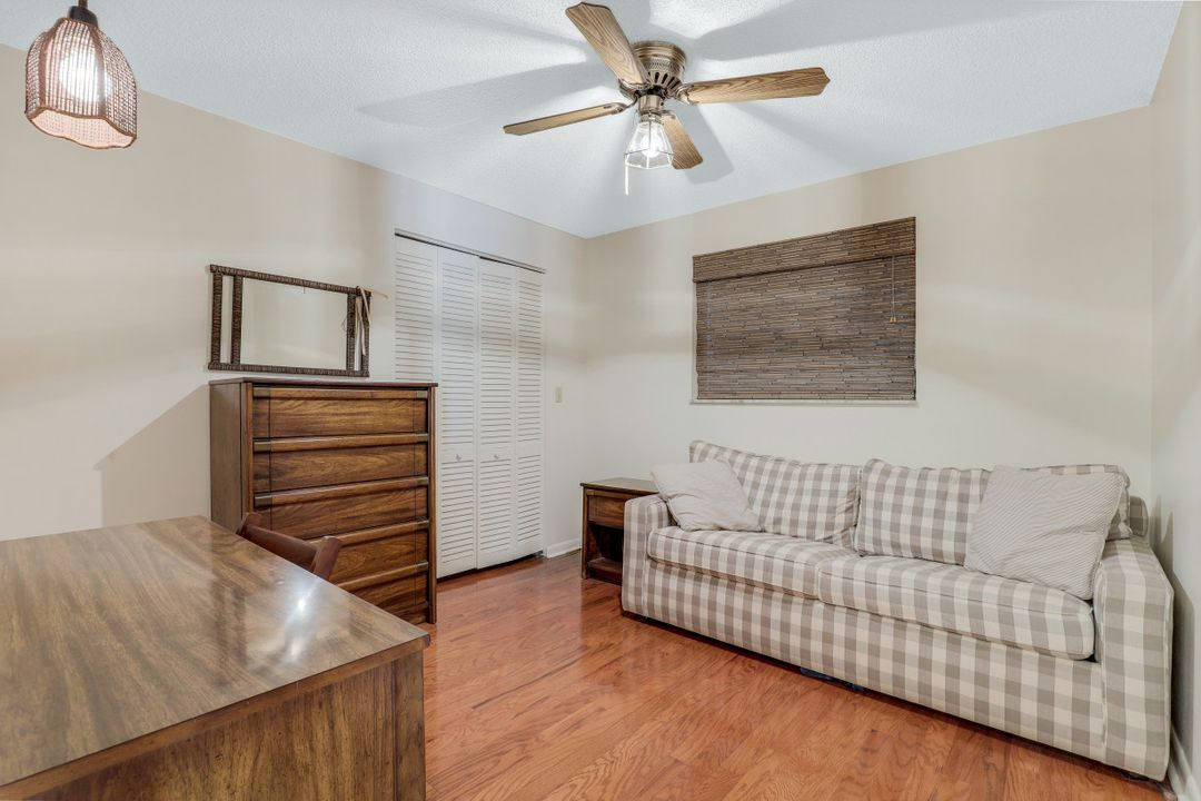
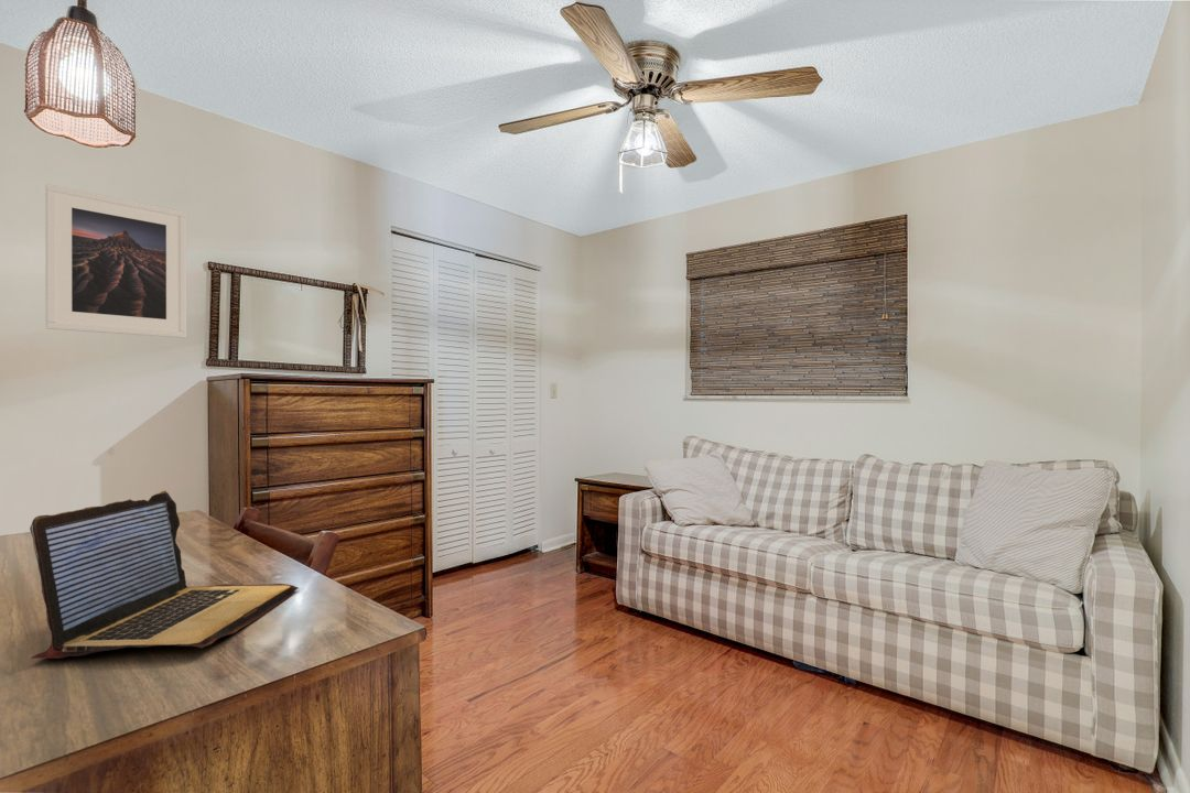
+ laptop [29,490,300,660]
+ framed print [45,183,187,339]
